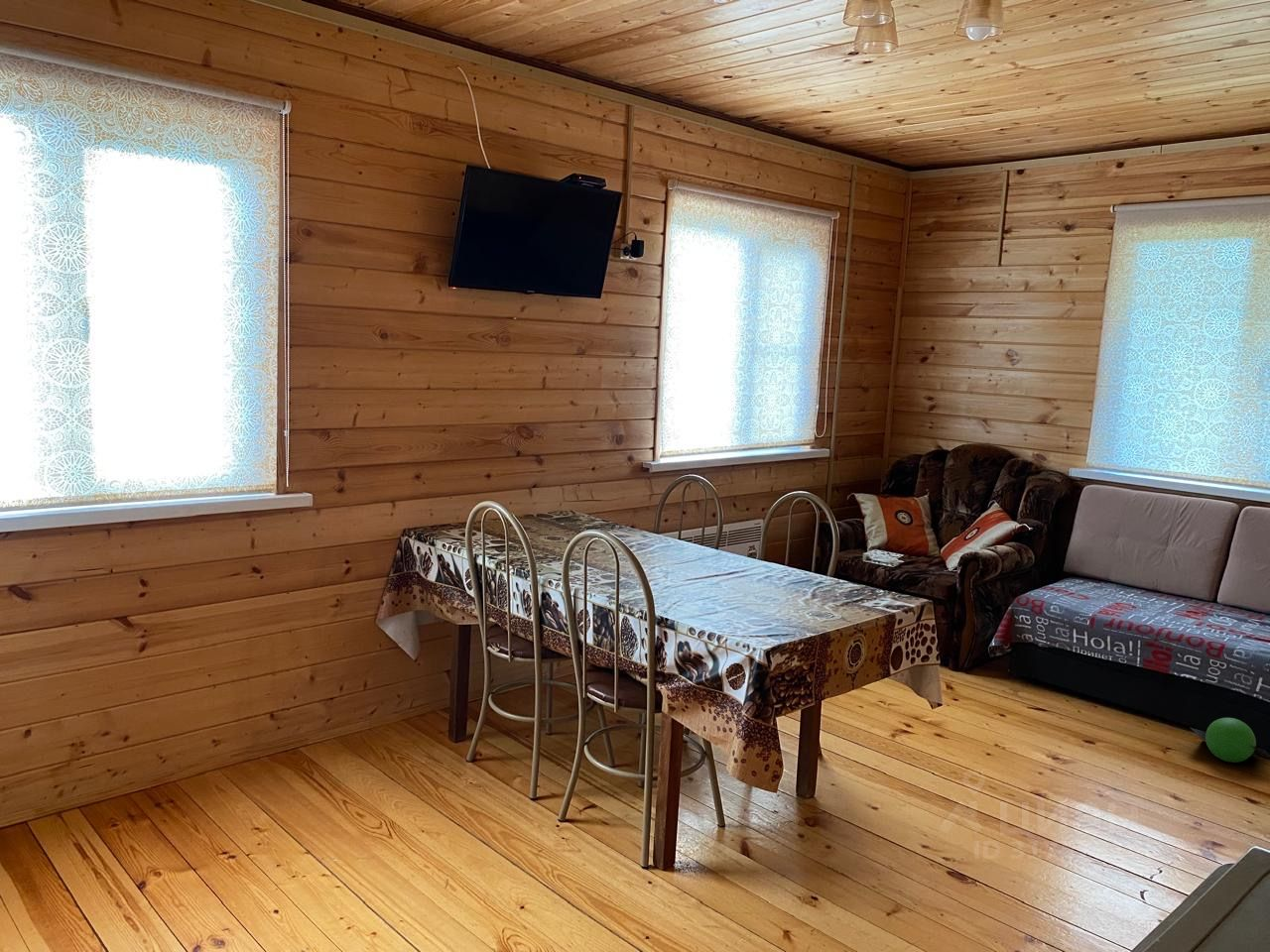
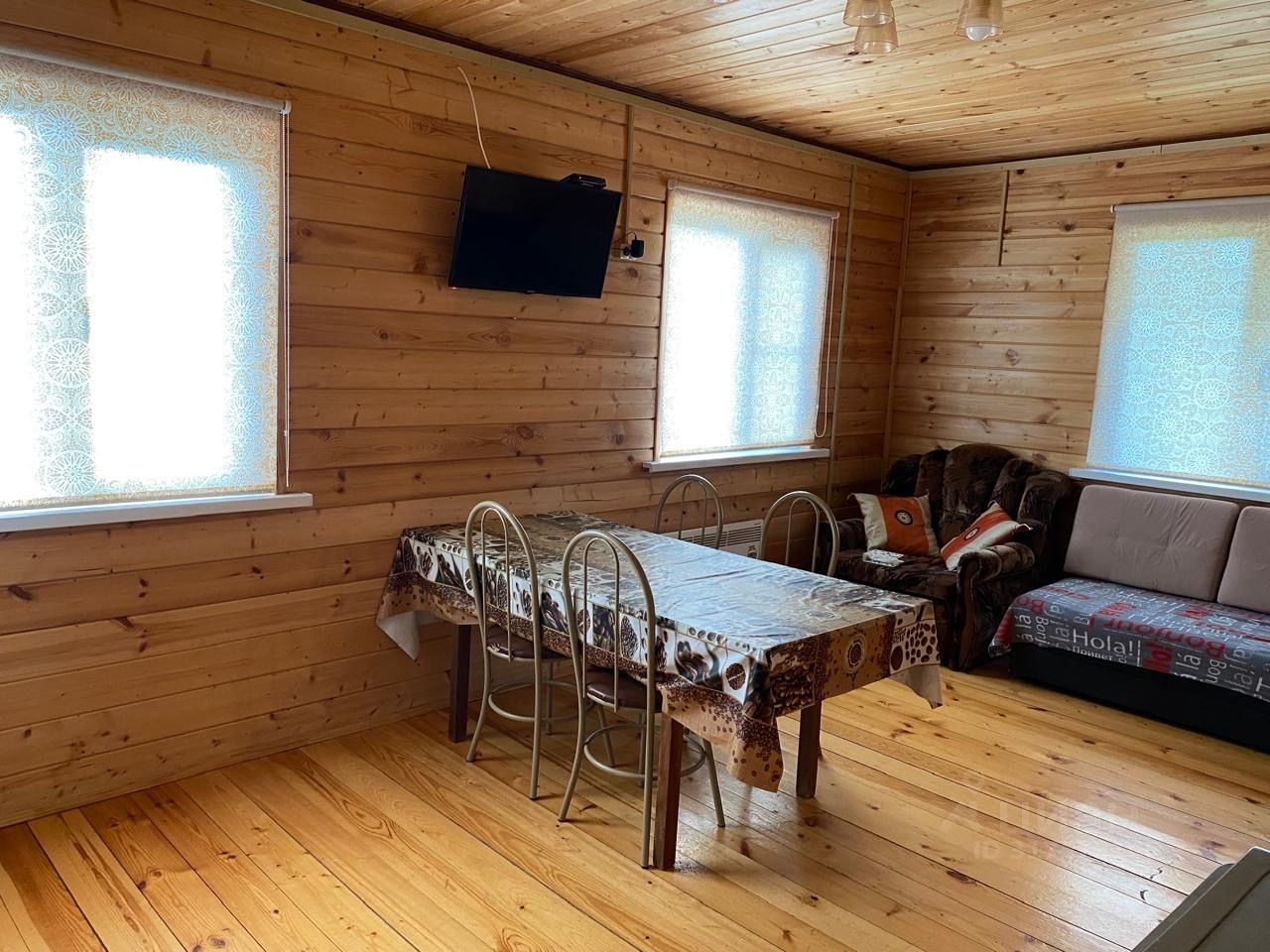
- ball [1190,717,1270,764]
